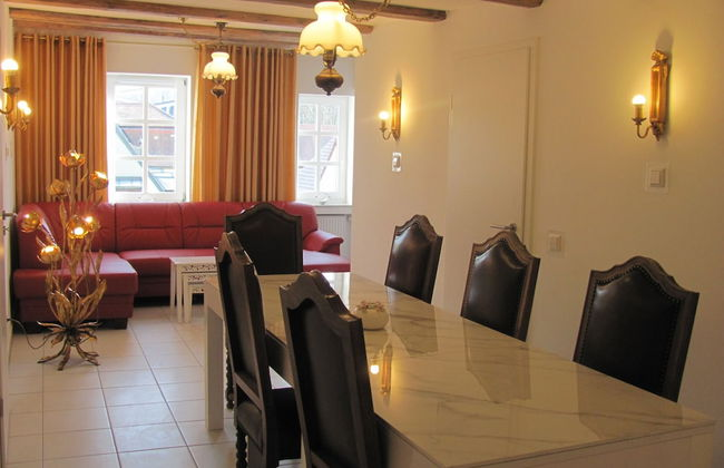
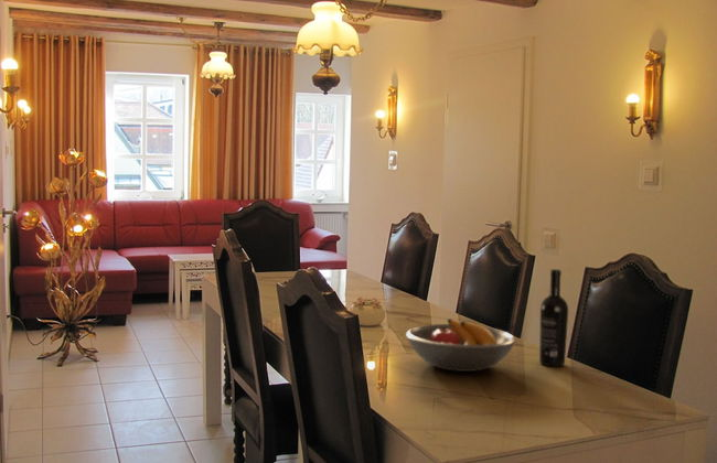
+ wine bottle [538,268,569,367]
+ fruit bowl [405,317,517,373]
